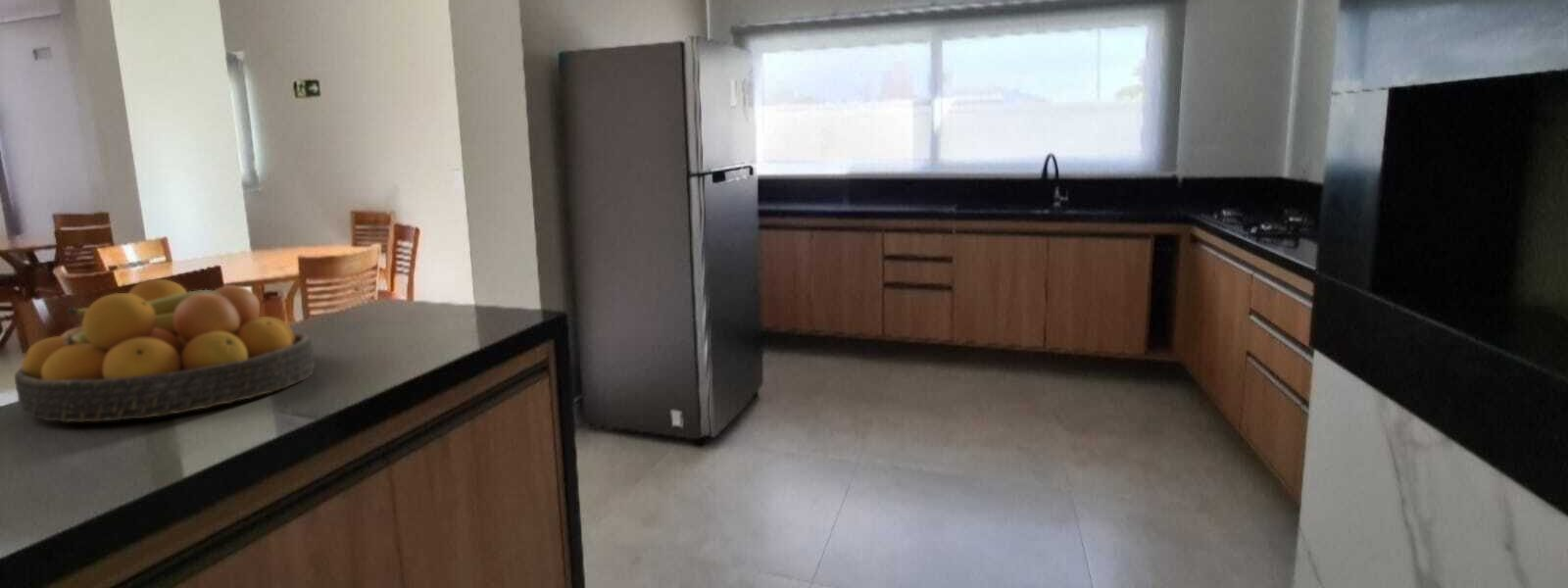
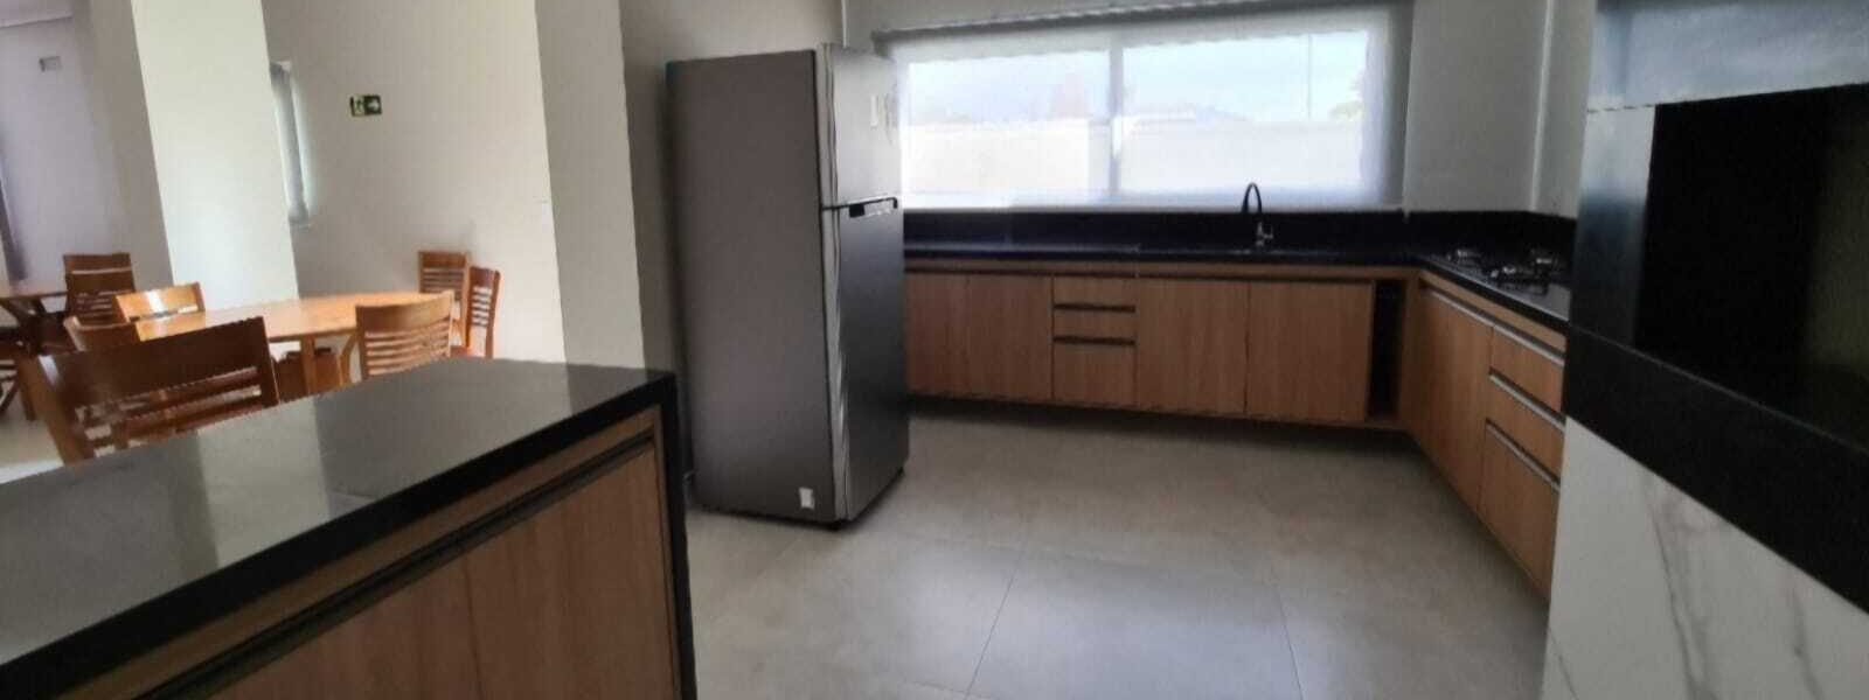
- fruit bowl [14,278,316,423]
